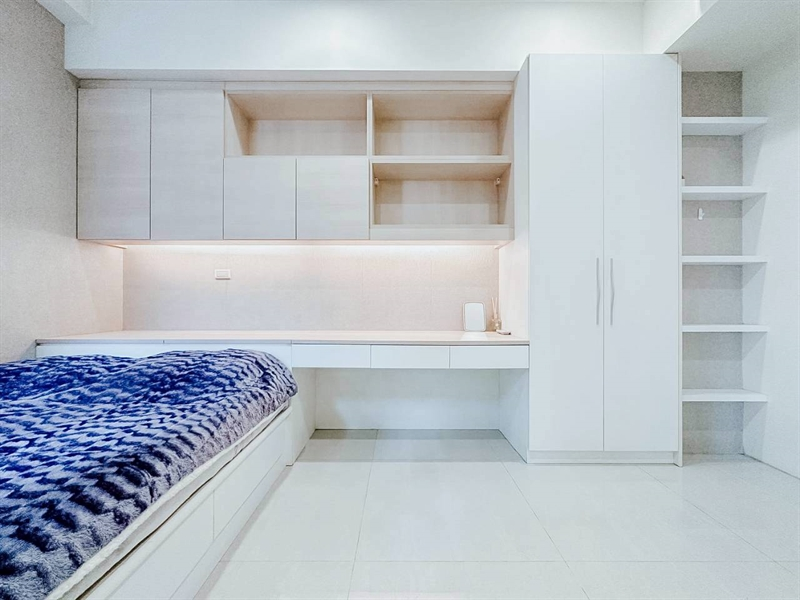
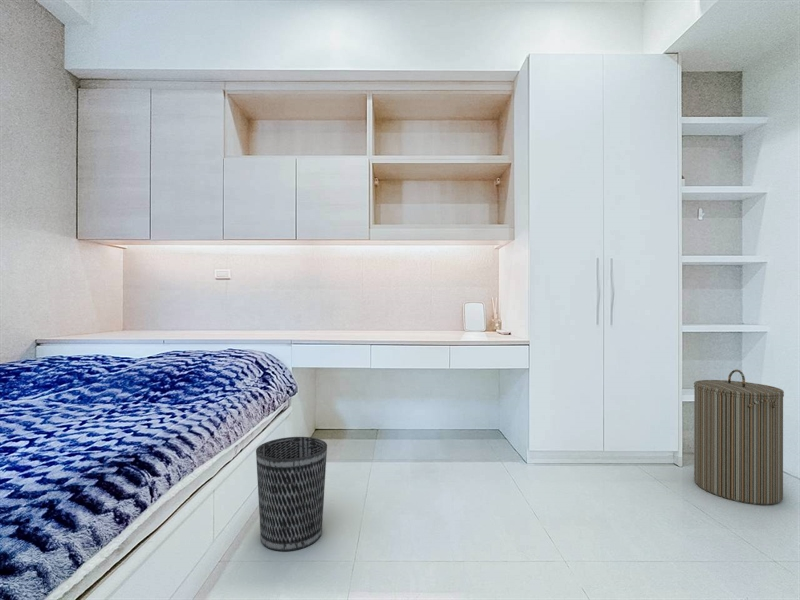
+ laundry hamper [693,369,785,506]
+ wastebasket [255,436,328,552]
